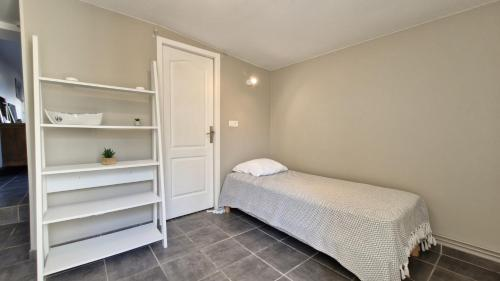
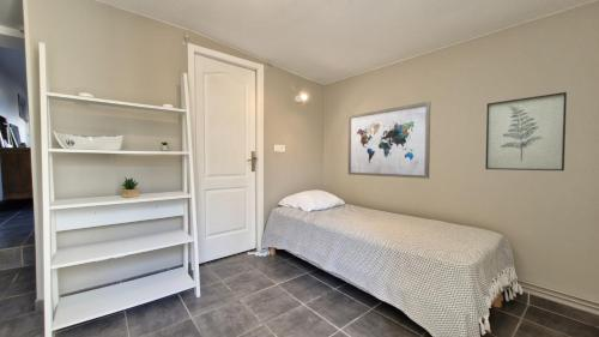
+ wall art [347,101,431,180]
+ wall art [484,91,568,171]
